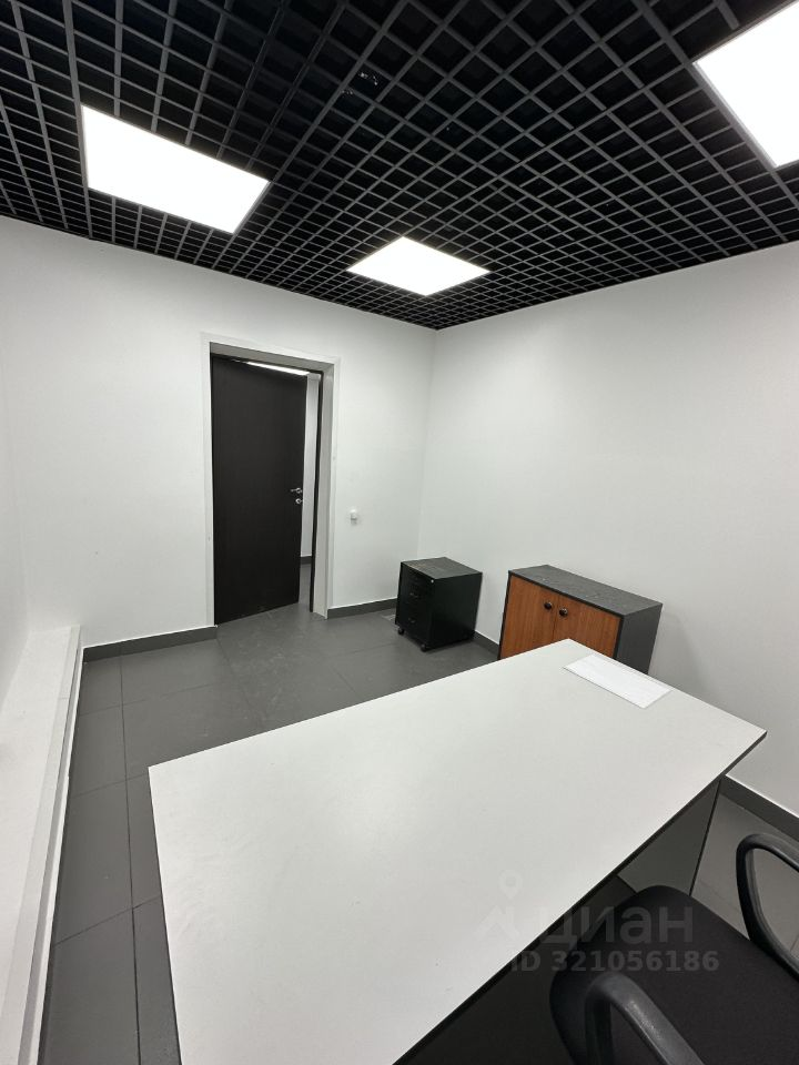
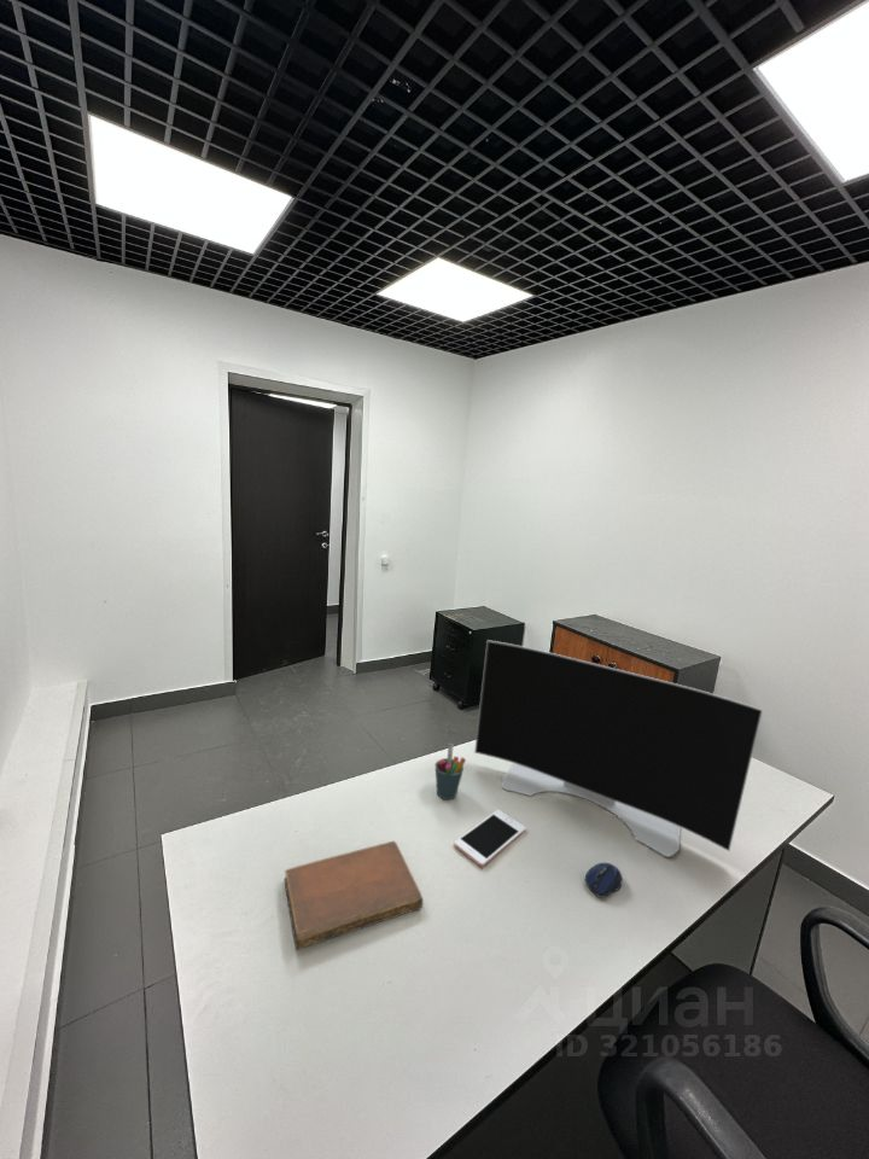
+ computer mouse [584,862,624,899]
+ notebook [284,840,424,951]
+ computer monitor [473,639,764,858]
+ pen holder [434,742,467,800]
+ cell phone [453,809,527,868]
